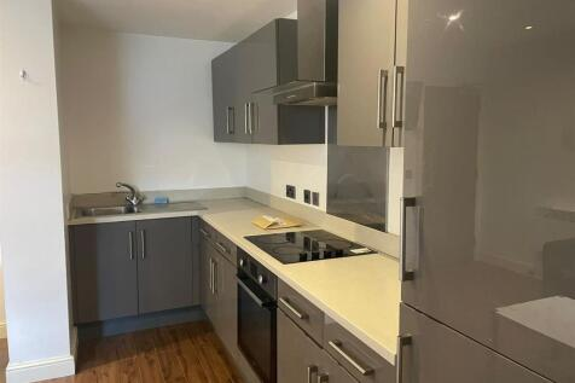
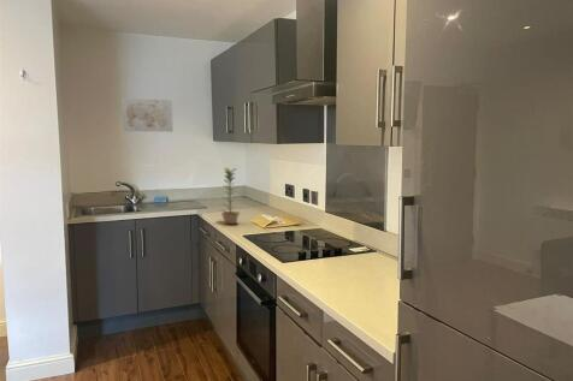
+ plant [218,167,242,225]
+ wall art [120,97,175,133]
